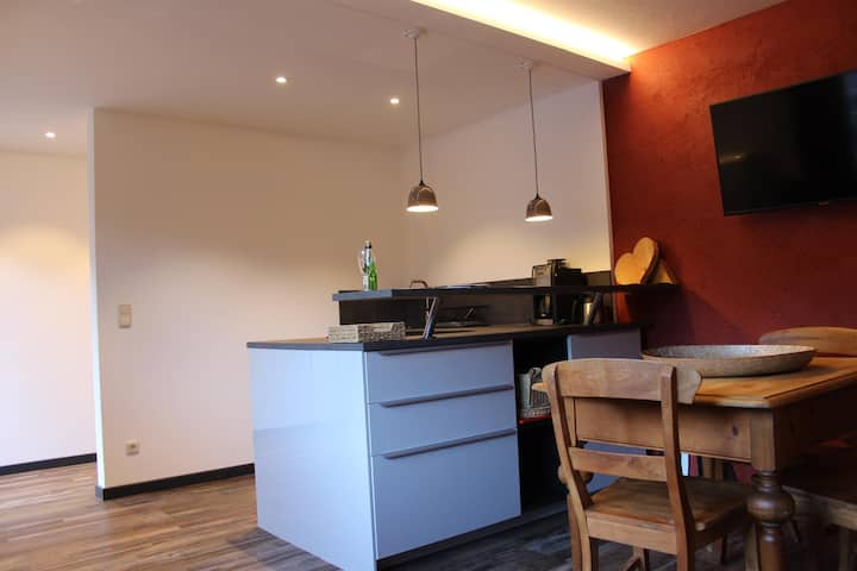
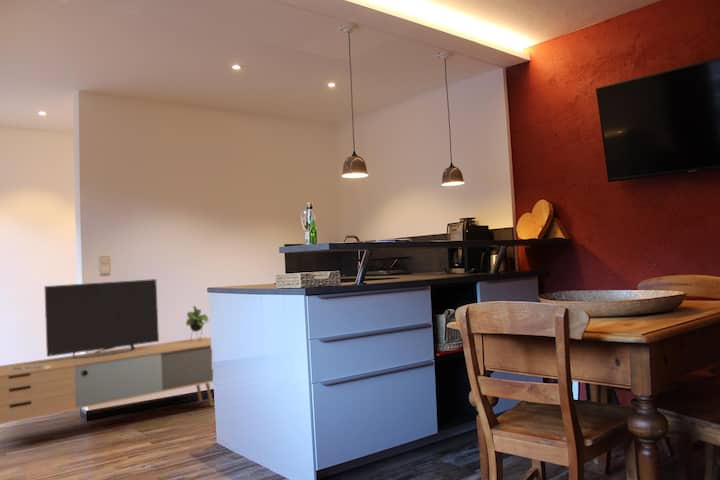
+ media console [0,278,215,425]
